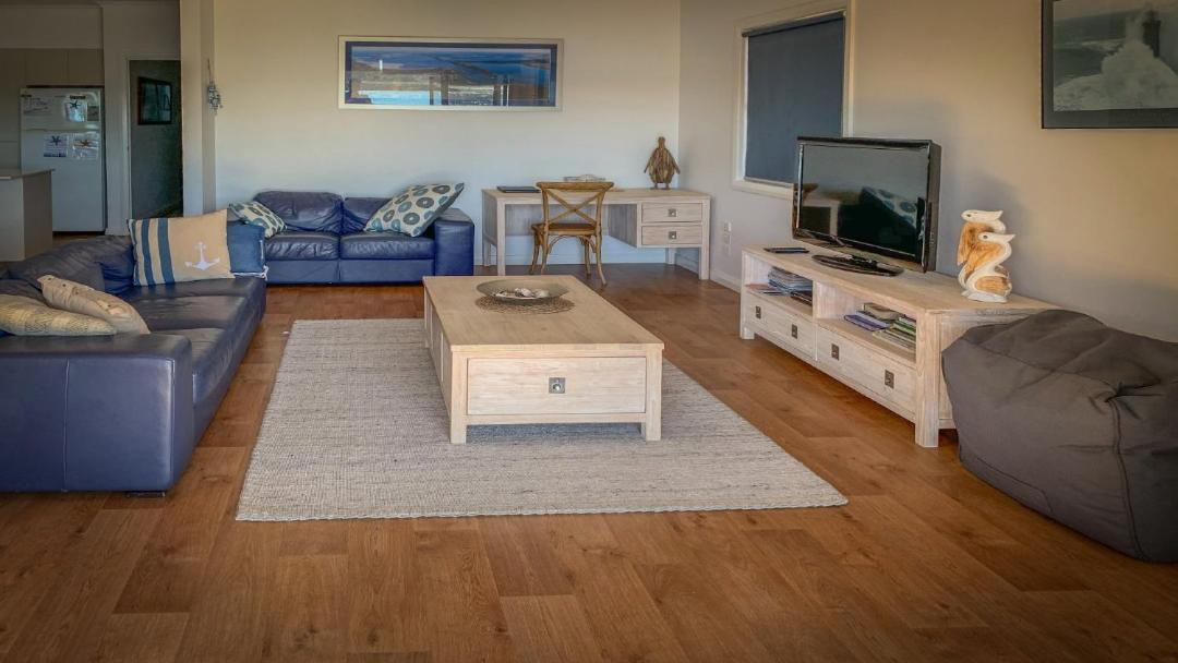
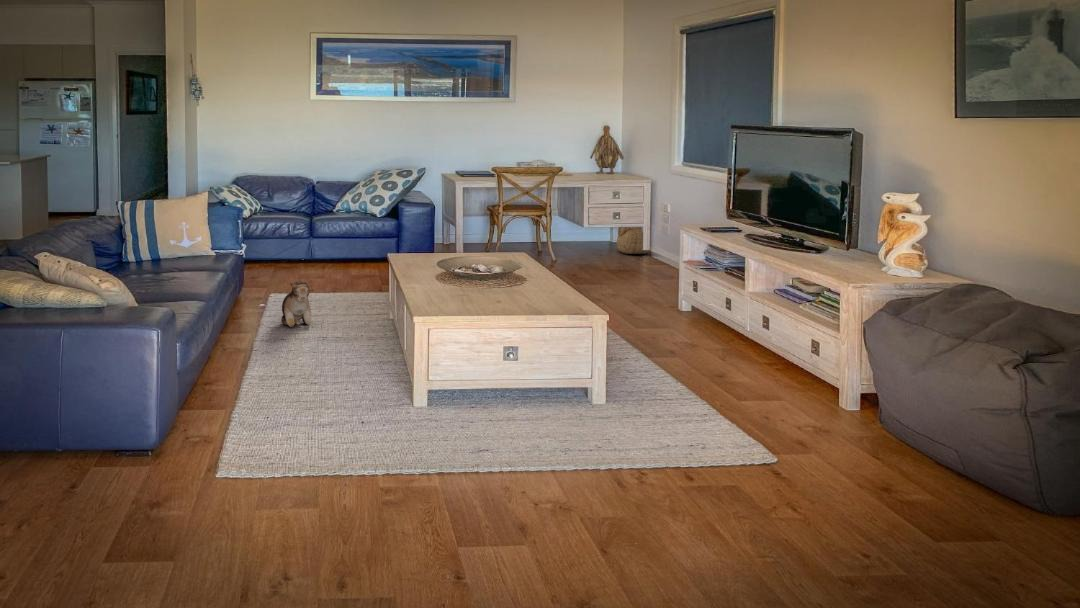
+ plush toy [280,279,313,328]
+ basket [615,226,651,255]
